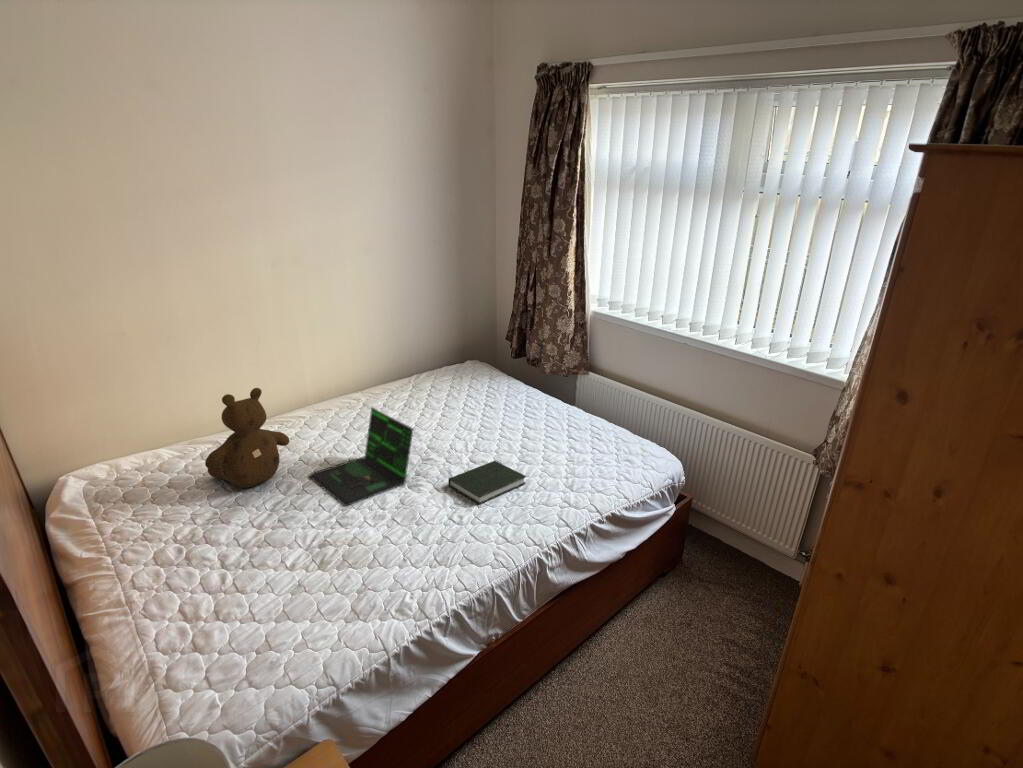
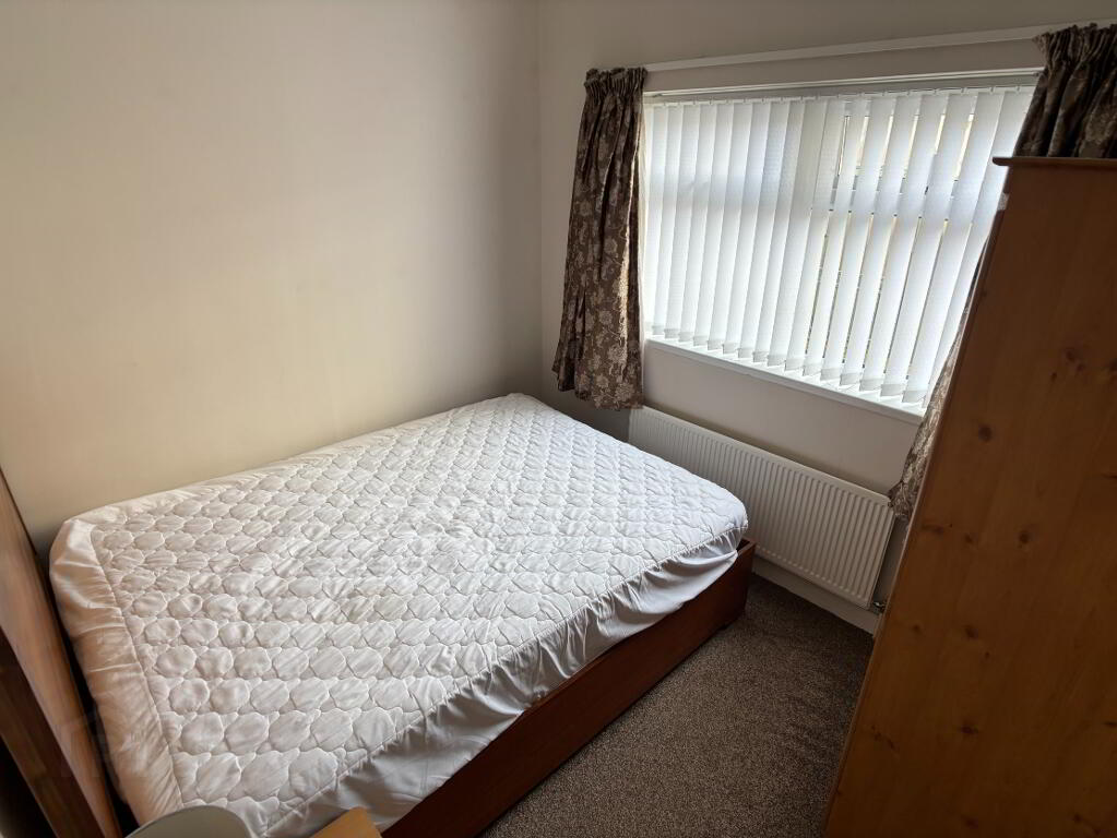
- book [447,460,527,505]
- laptop [308,406,425,508]
- teddy bear [204,387,290,489]
